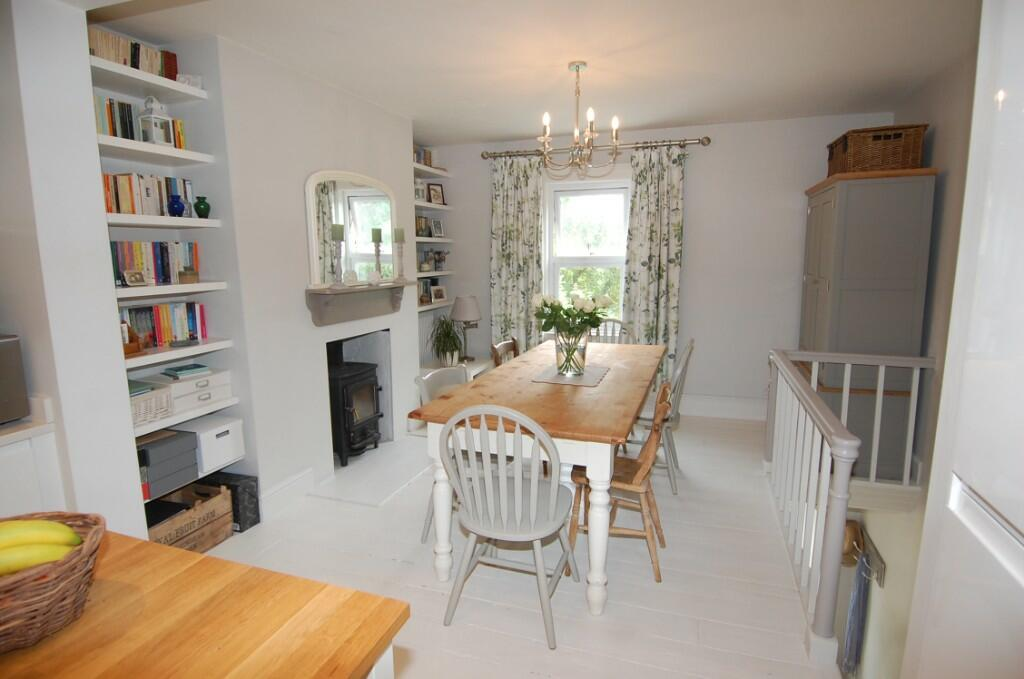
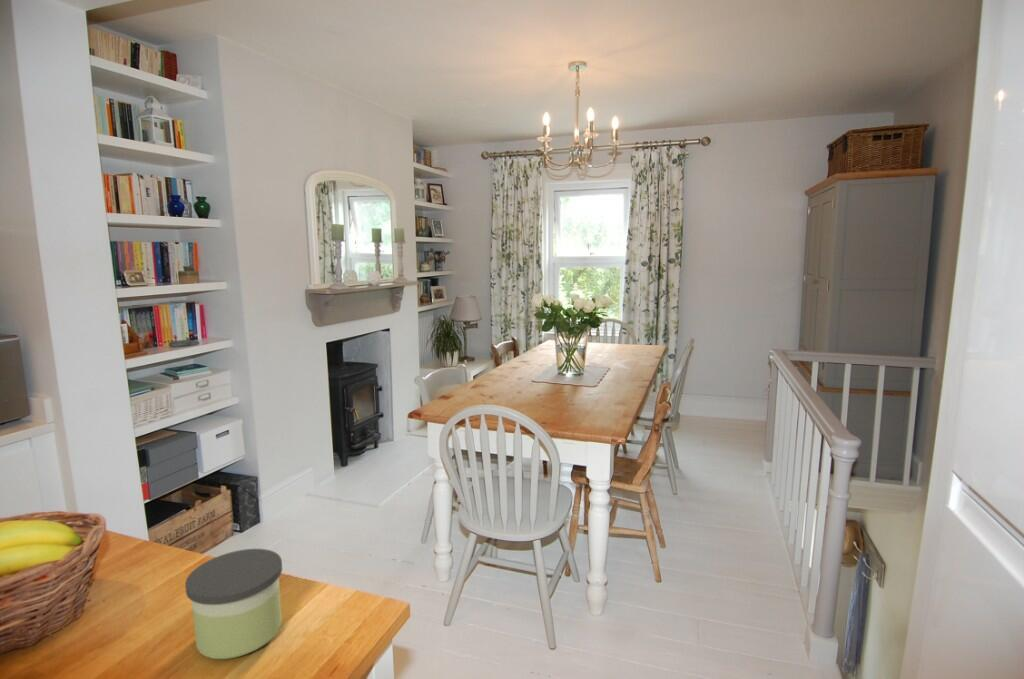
+ candle [184,548,283,660]
